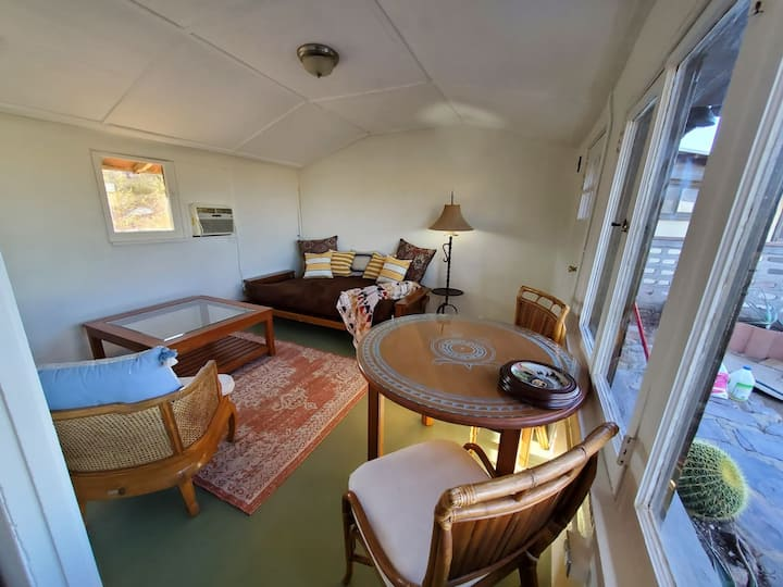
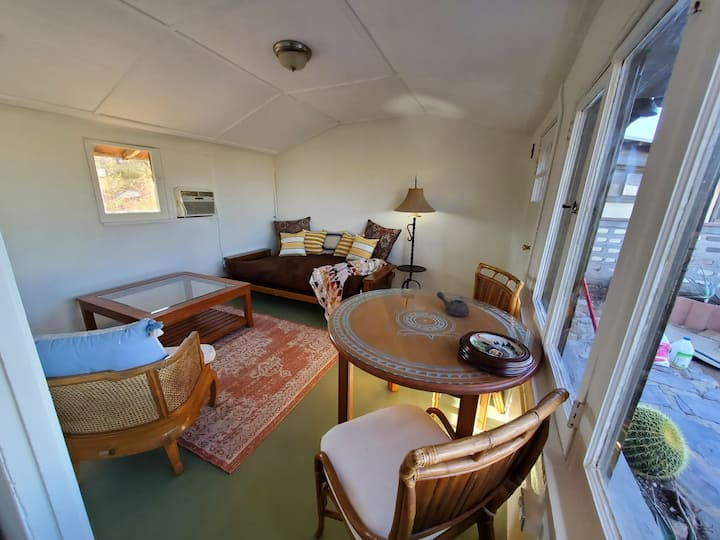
+ teapot [436,290,470,317]
